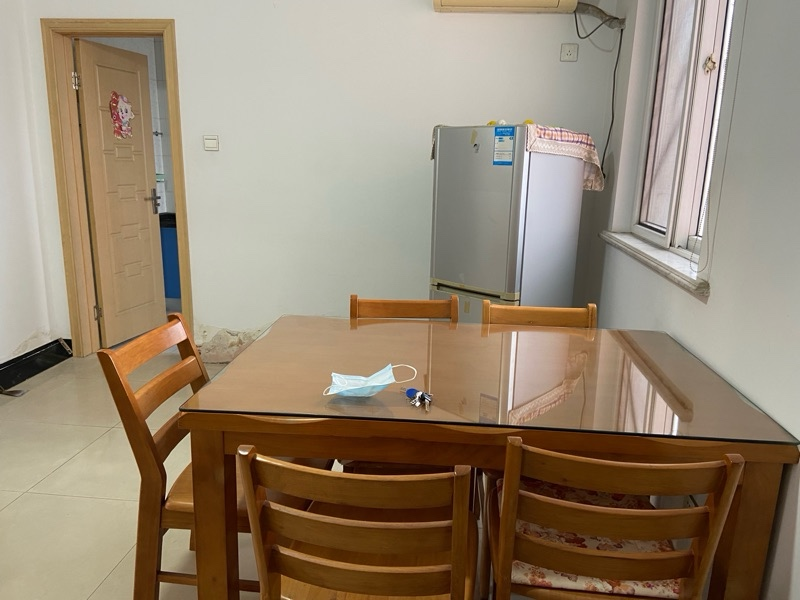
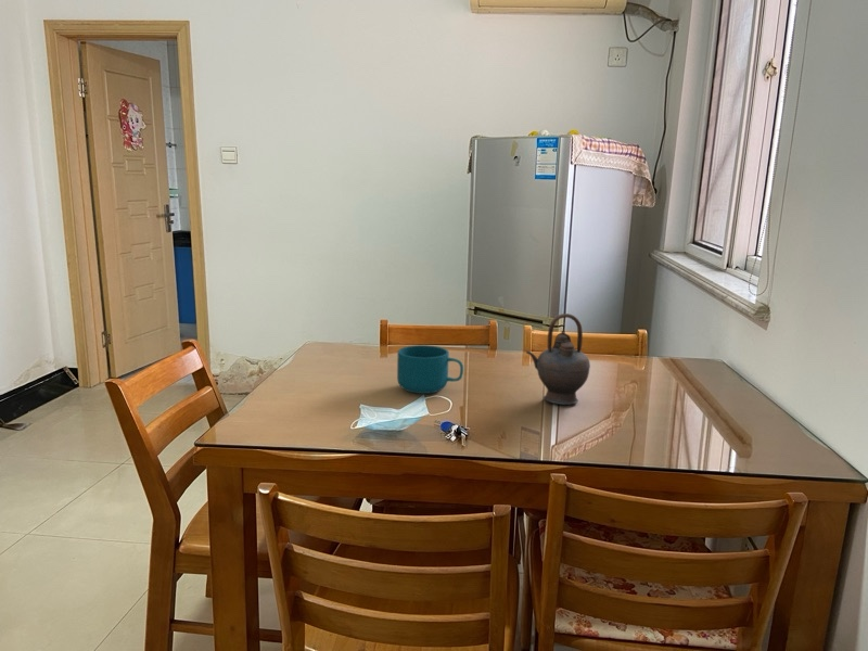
+ cup [396,344,464,395]
+ teapot [525,312,591,406]
